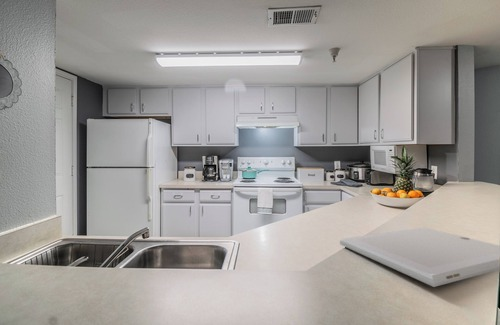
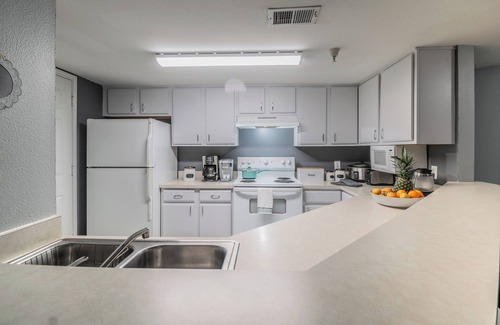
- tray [339,226,500,288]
